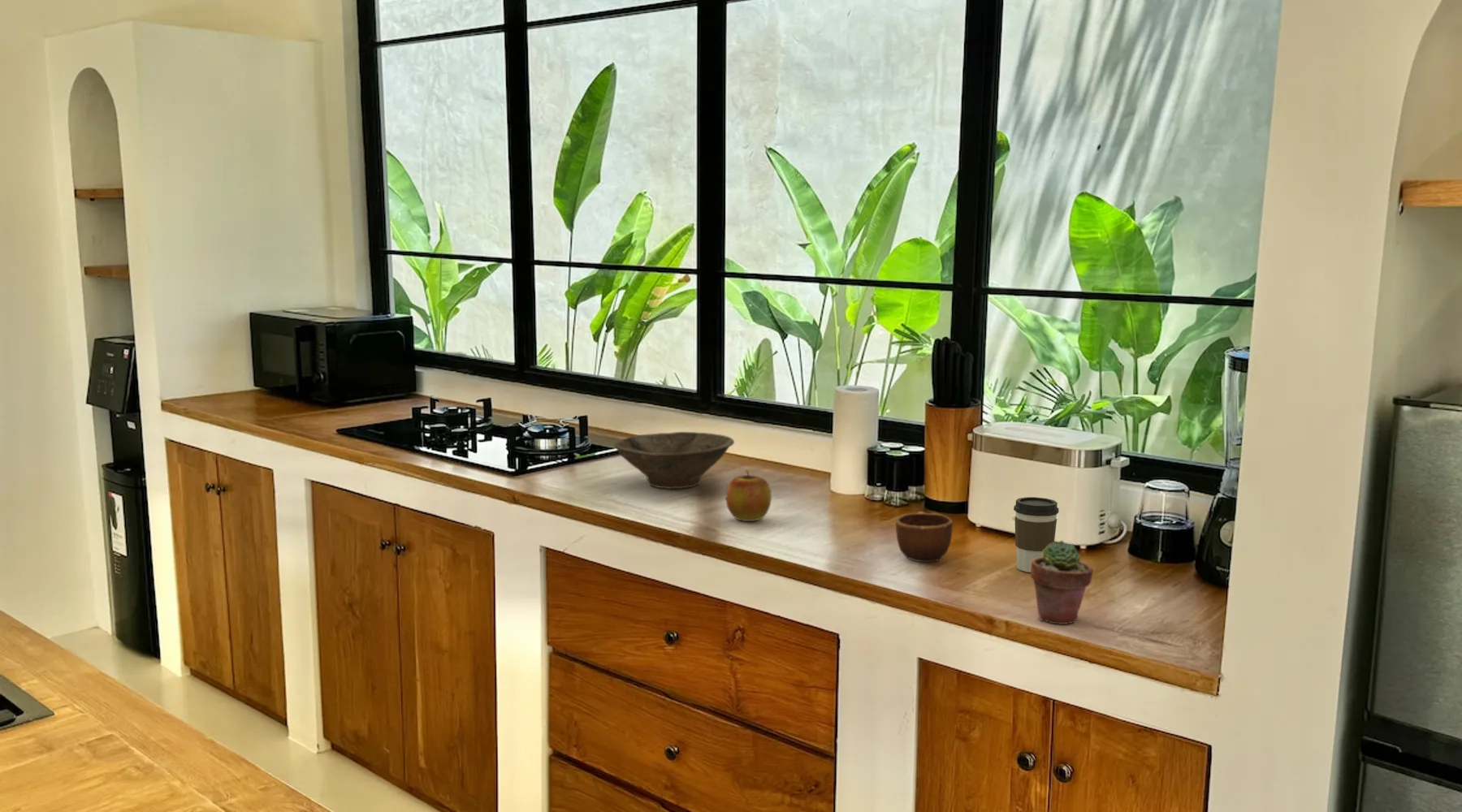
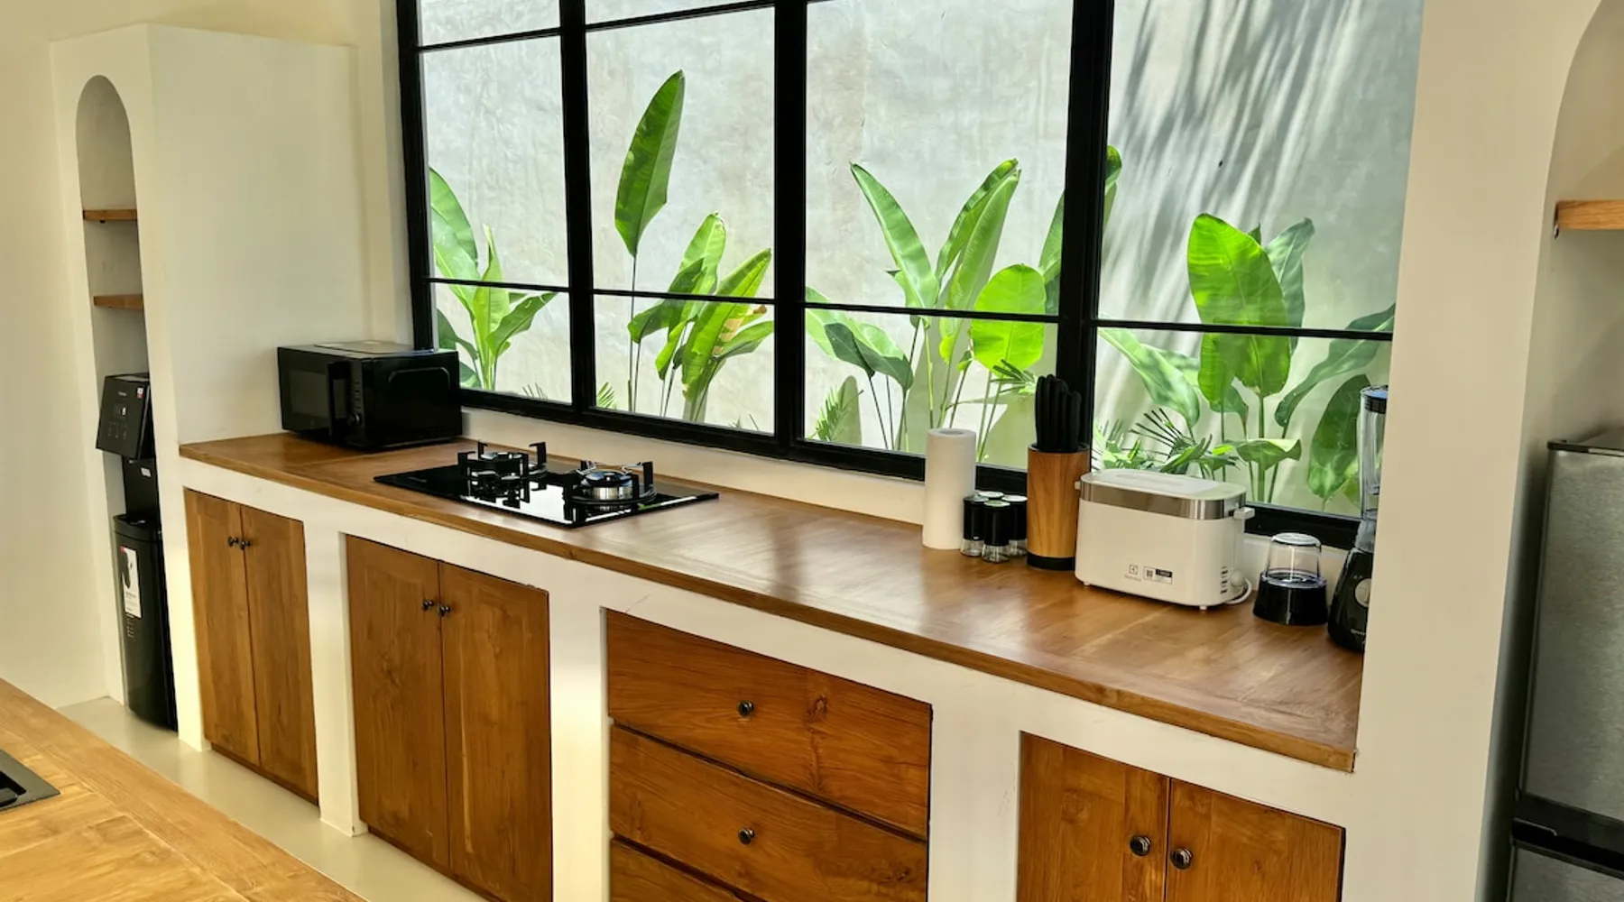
- potted succulent [1030,540,1094,625]
- coffee cup [1013,496,1060,573]
- bowl [614,431,735,490]
- apple [725,469,772,522]
- mug [895,511,954,563]
